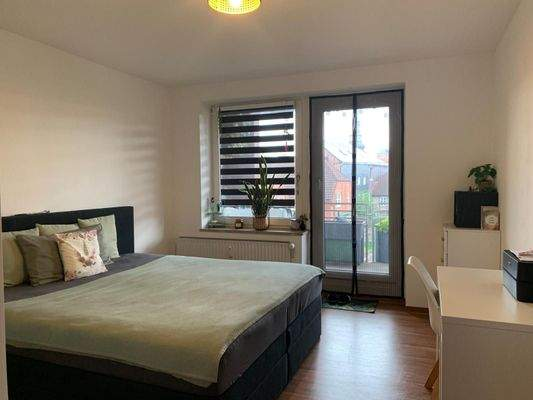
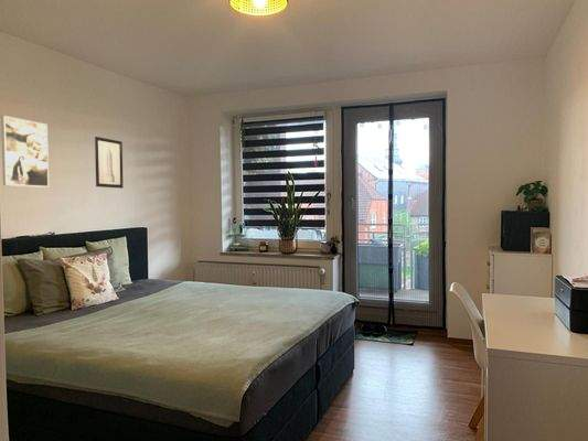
+ wall art [94,136,125,190]
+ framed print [0,115,50,189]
